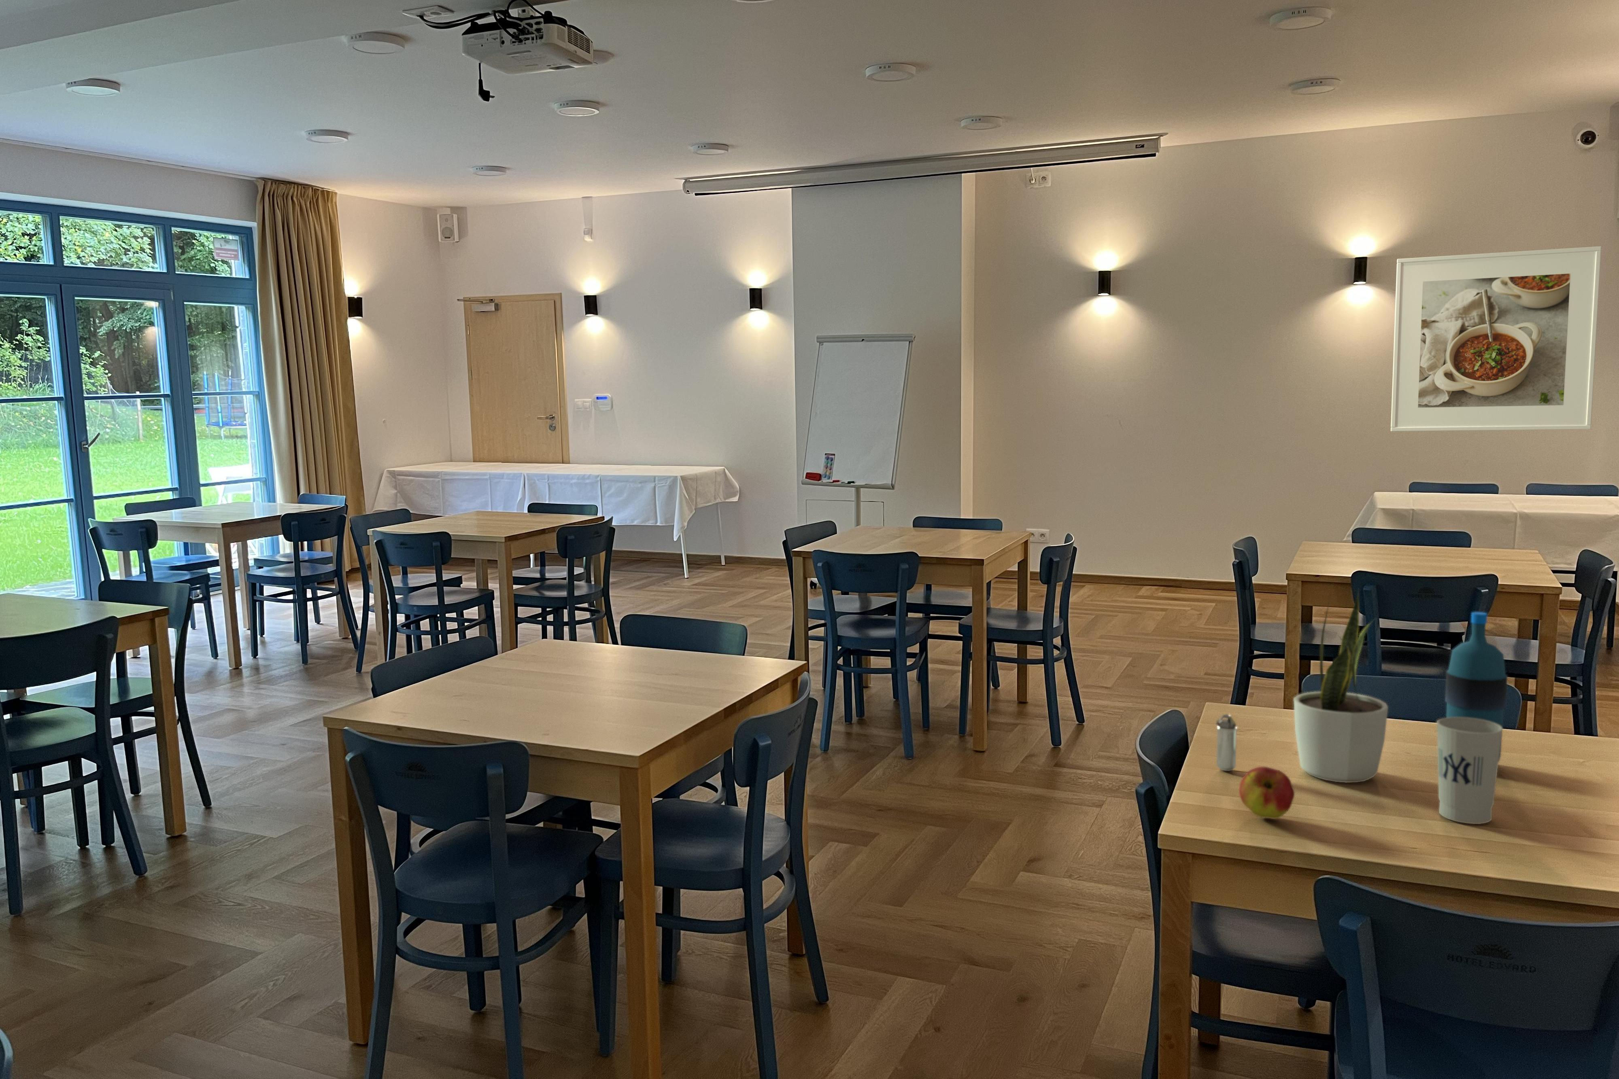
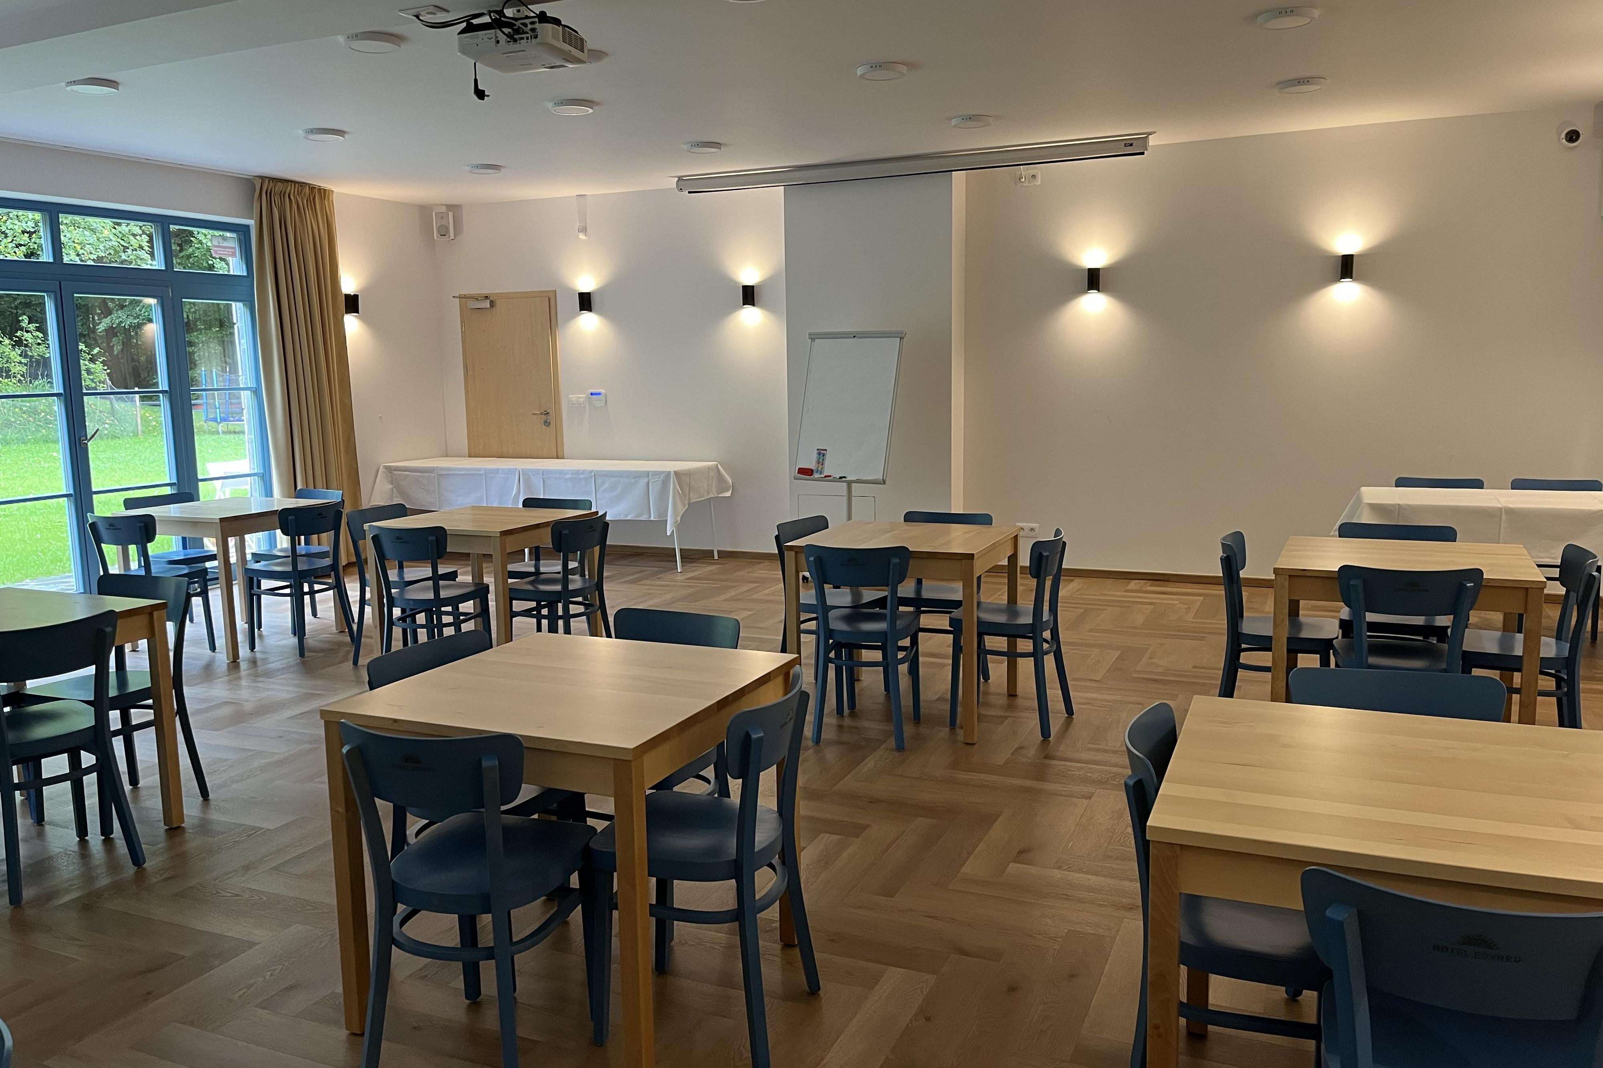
- cup [1436,718,1503,825]
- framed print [1390,246,1602,431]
- potted plant [1294,579,1389,783]
- apple [1238,766,1295,819]
- water bottle [1444,612,1508,762]
- shaker [1215,714,1237,772]
